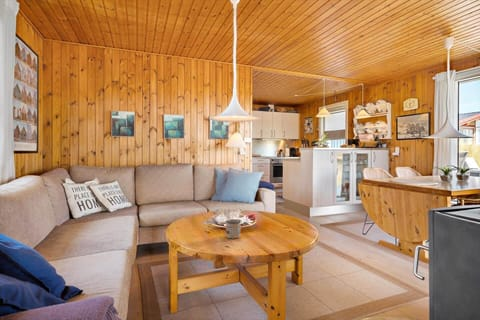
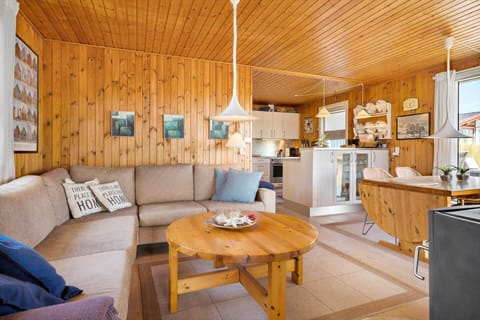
- mug [224,218,242,239]
